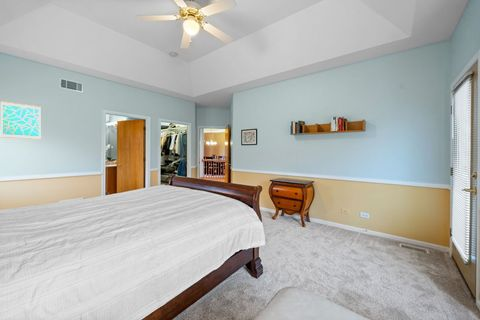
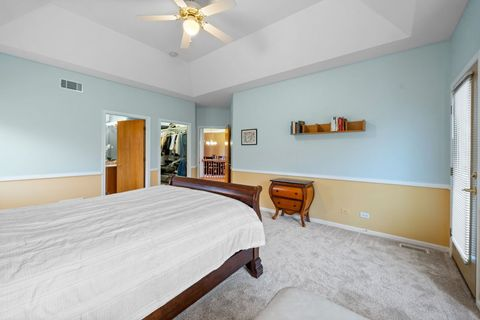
- wall art [0,100,41,140]
